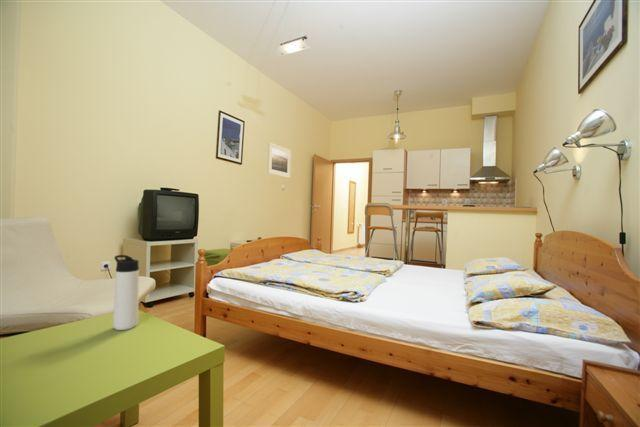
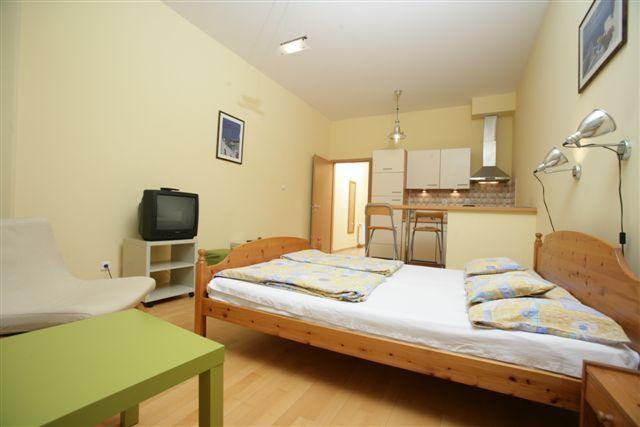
- thermos bottle [112,254,140,331]
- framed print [266,141,292,179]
